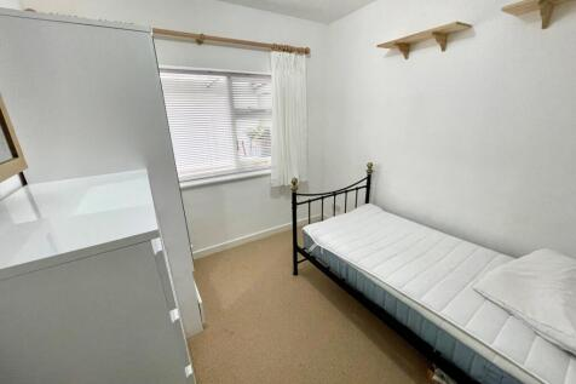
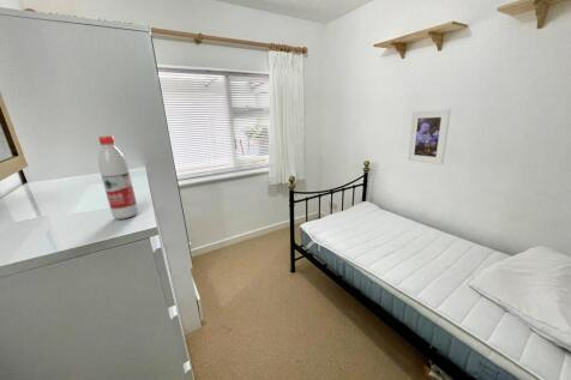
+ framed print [407,108,452,165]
+ water bottle [97,135,139,221]
